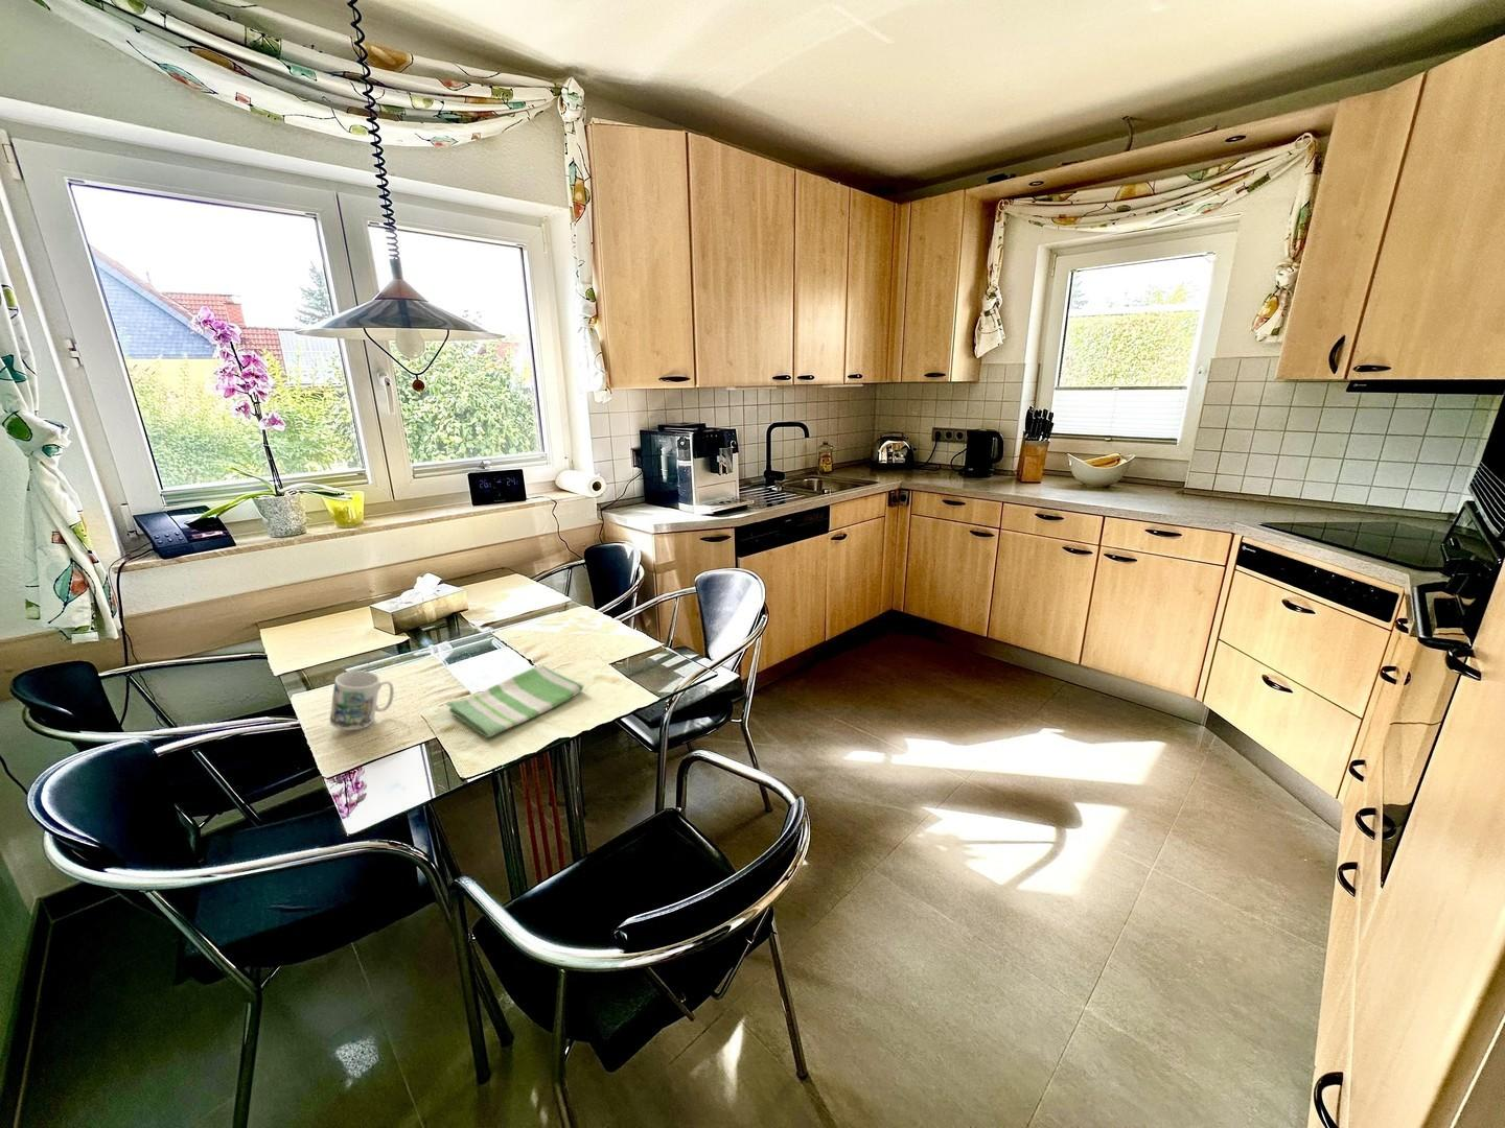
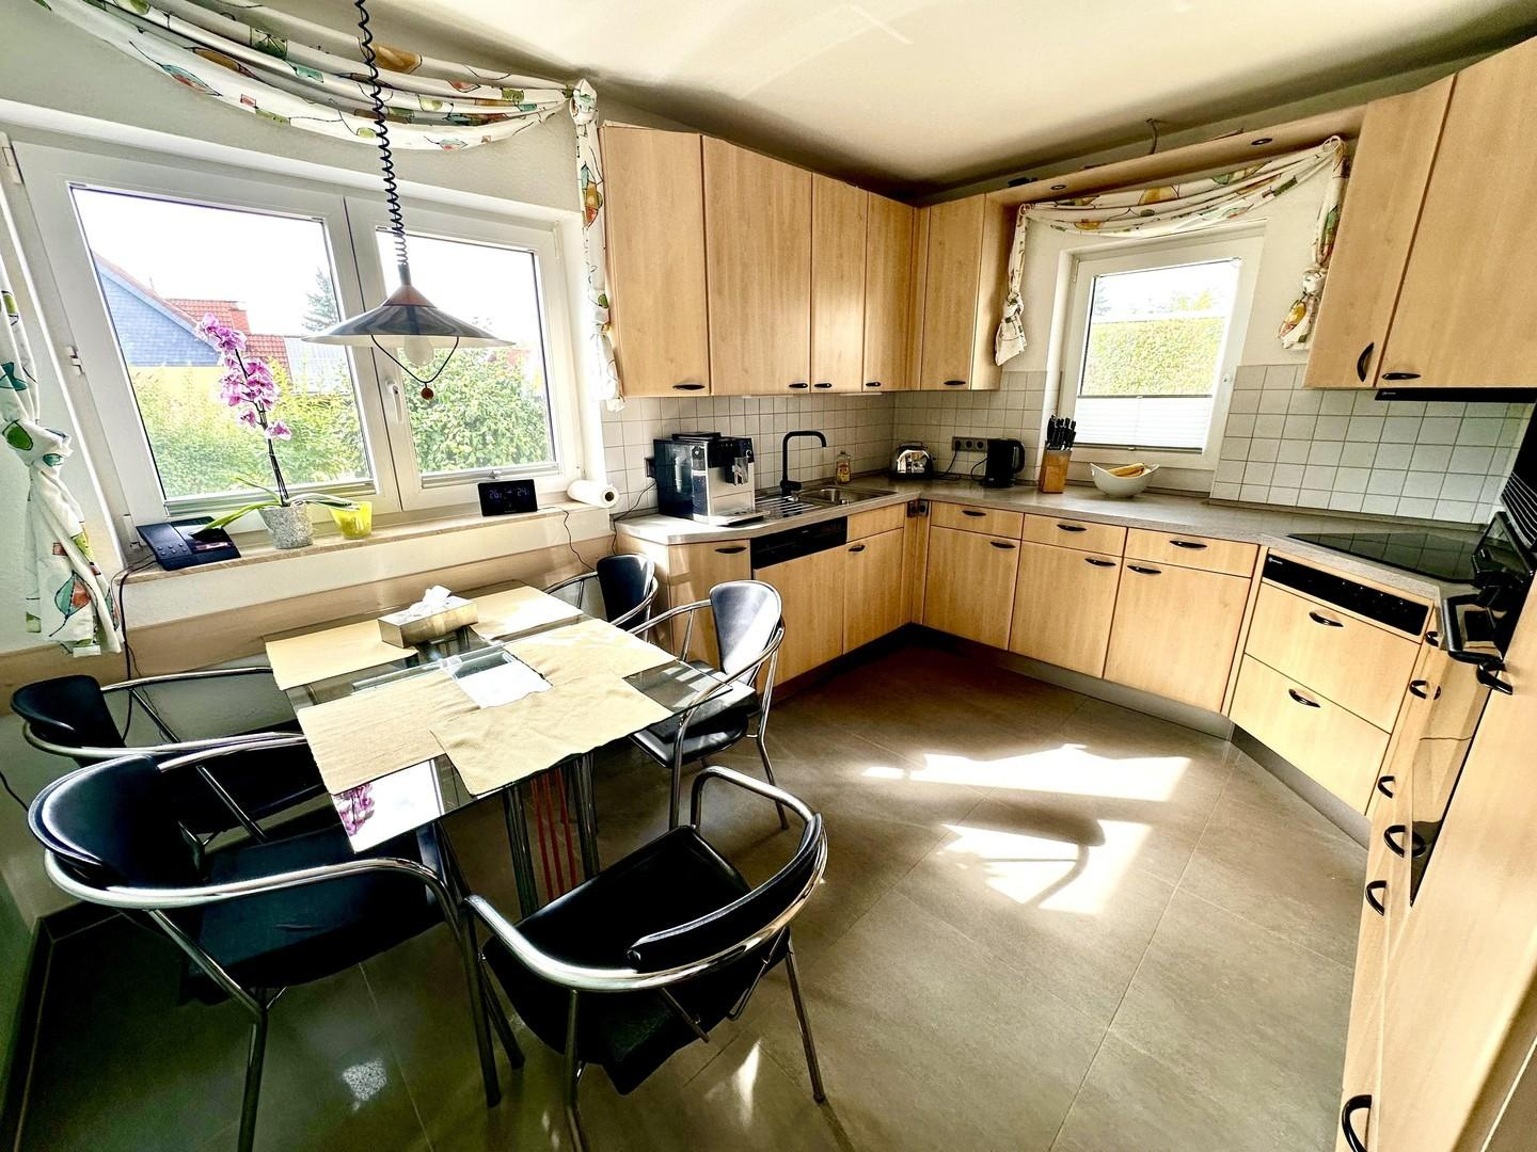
- dish towel [446,665,585,738]
- mug [326,669,395,731]
